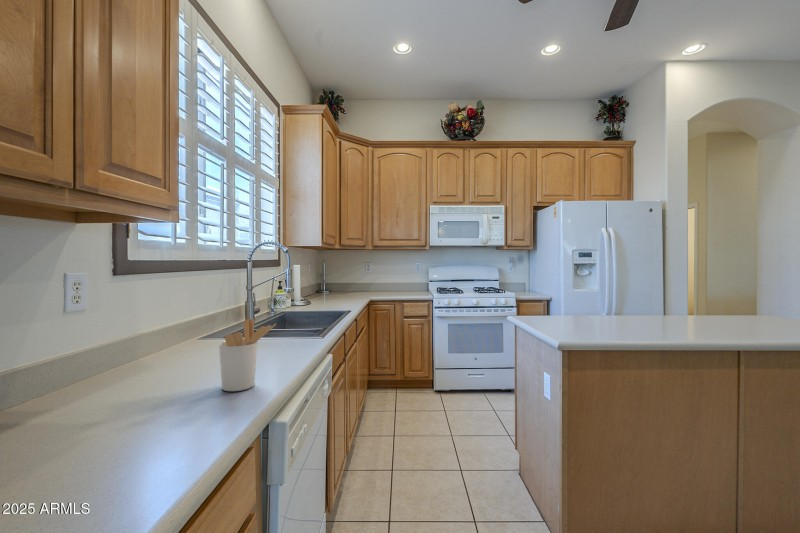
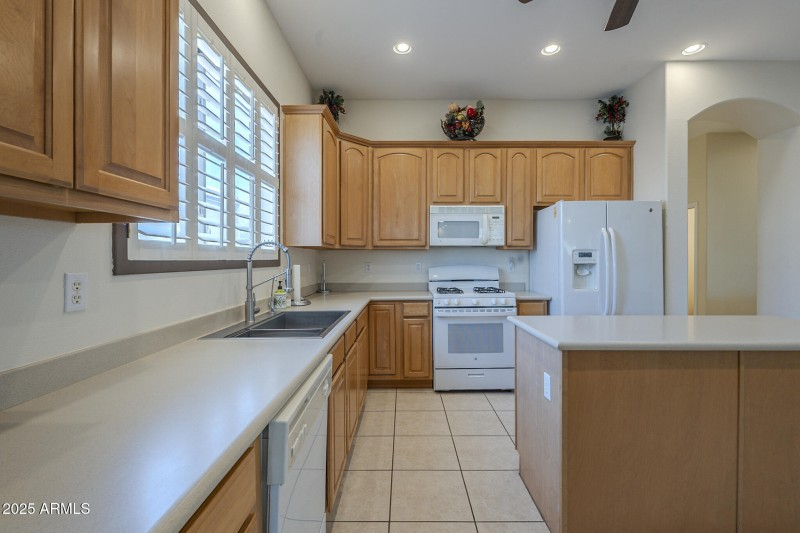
- utensil holder [218,317,277,392]
